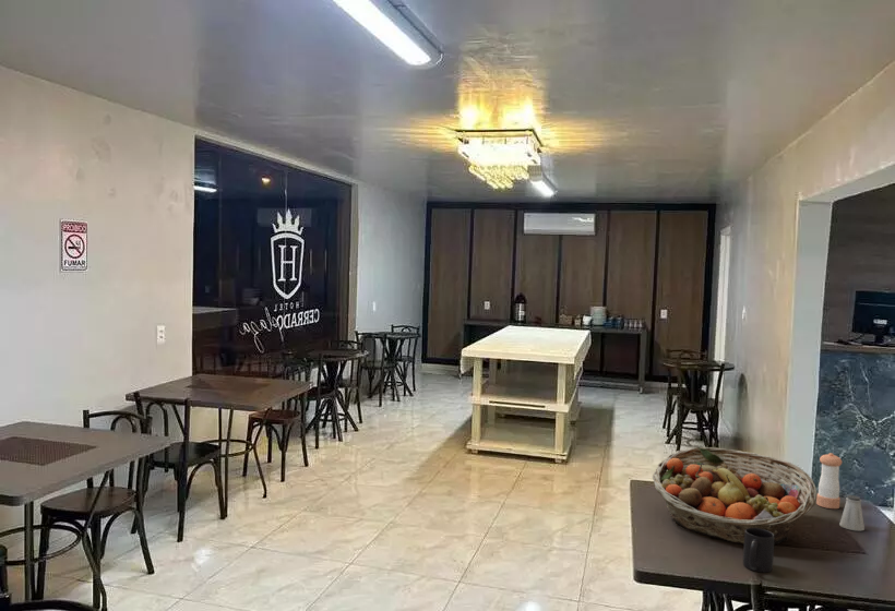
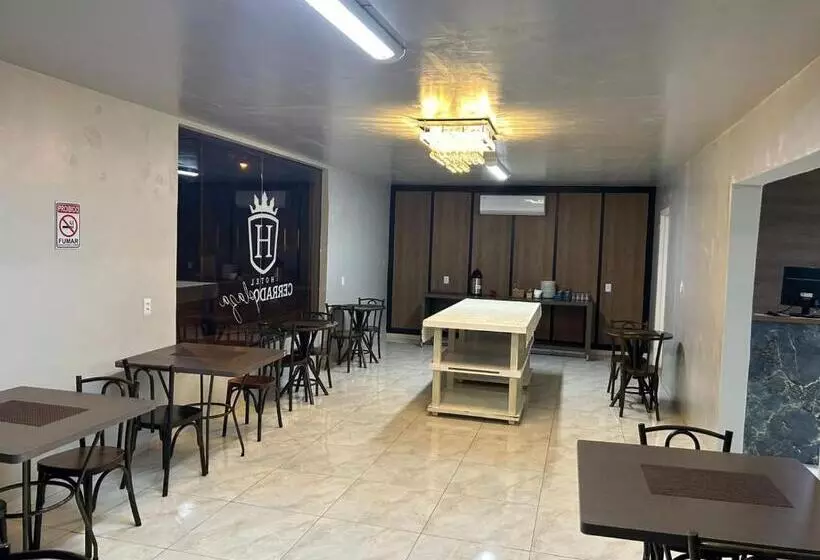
- saltshaker [838,494,866,532]
- mug [742,528,775,573]
- fruit basket [652,446,818,546]
- pepper shaker [815,452,843,510]
